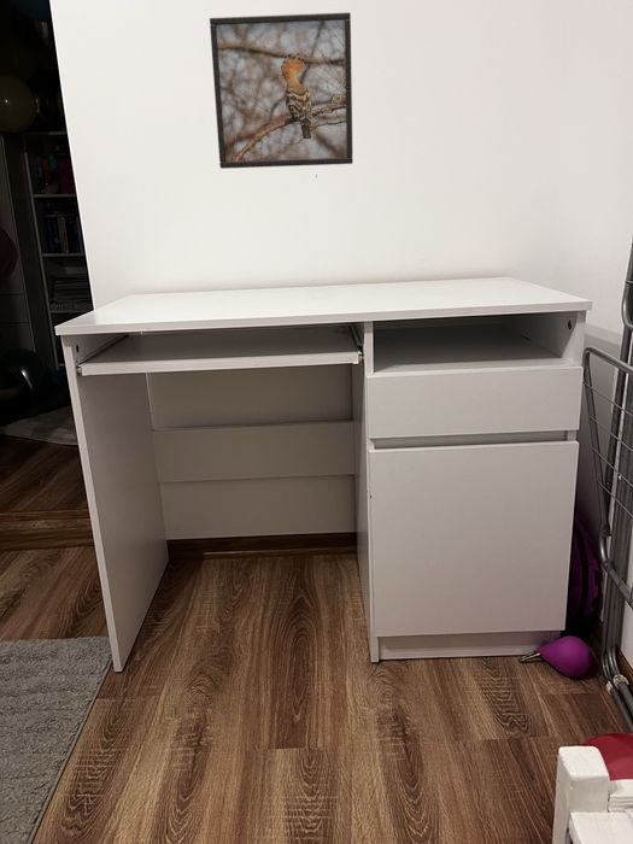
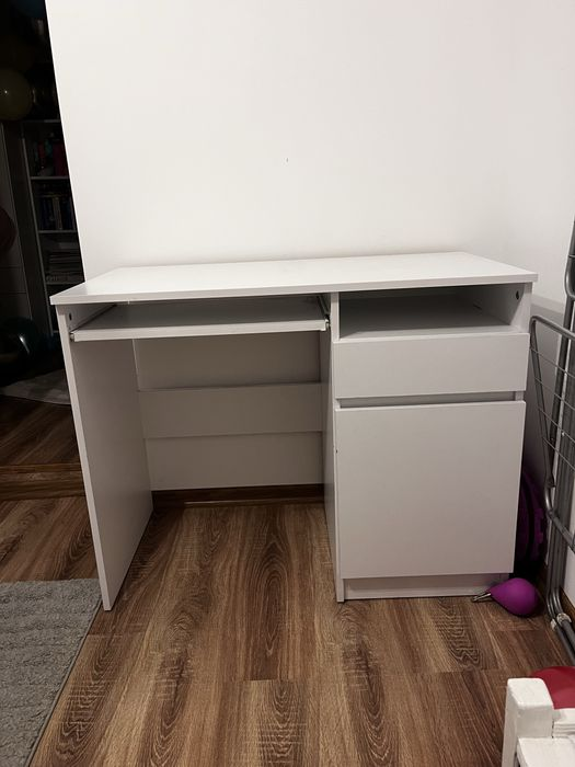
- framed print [209,11,354,170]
